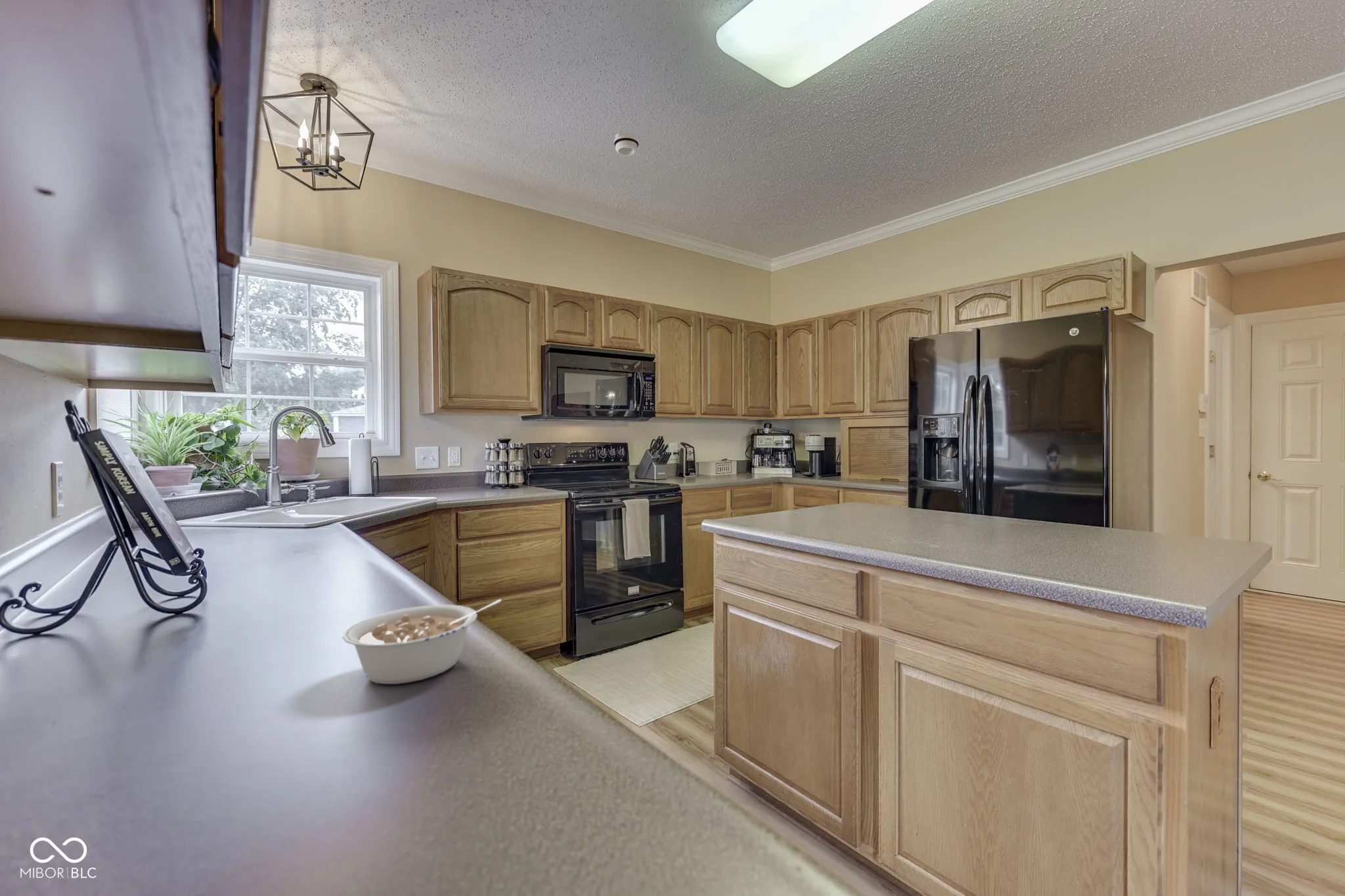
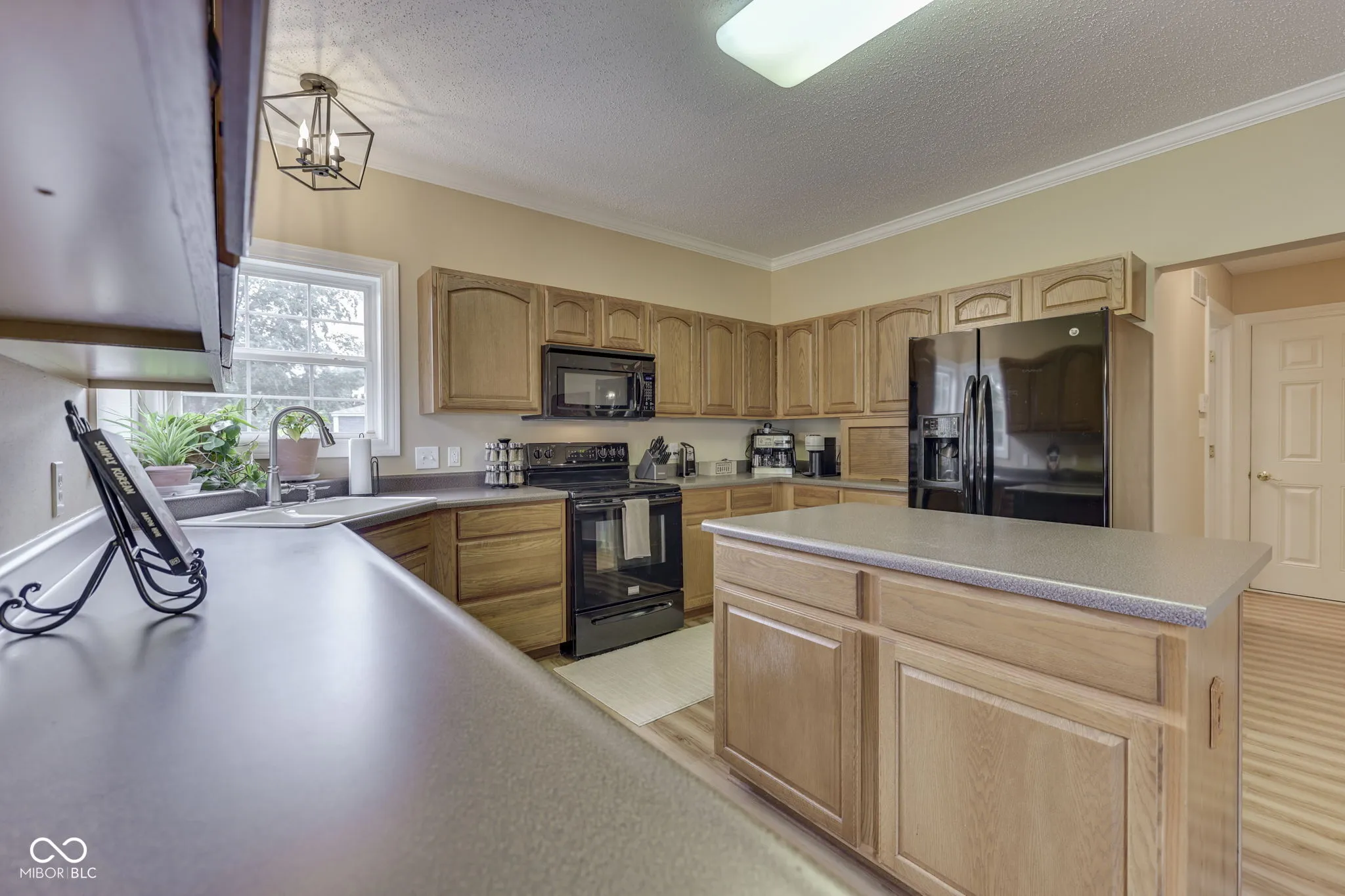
- legume [342,599,502,685]
- smoke detector [613,131,640,156]
